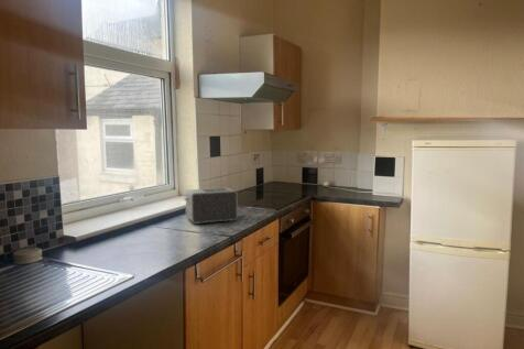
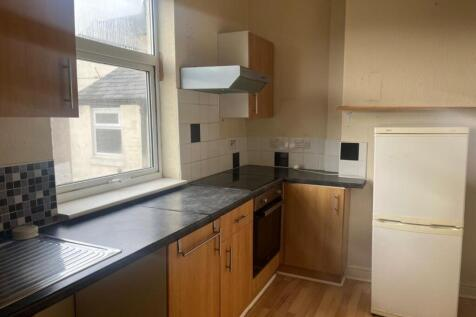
- toaster [183,187,239,225]
